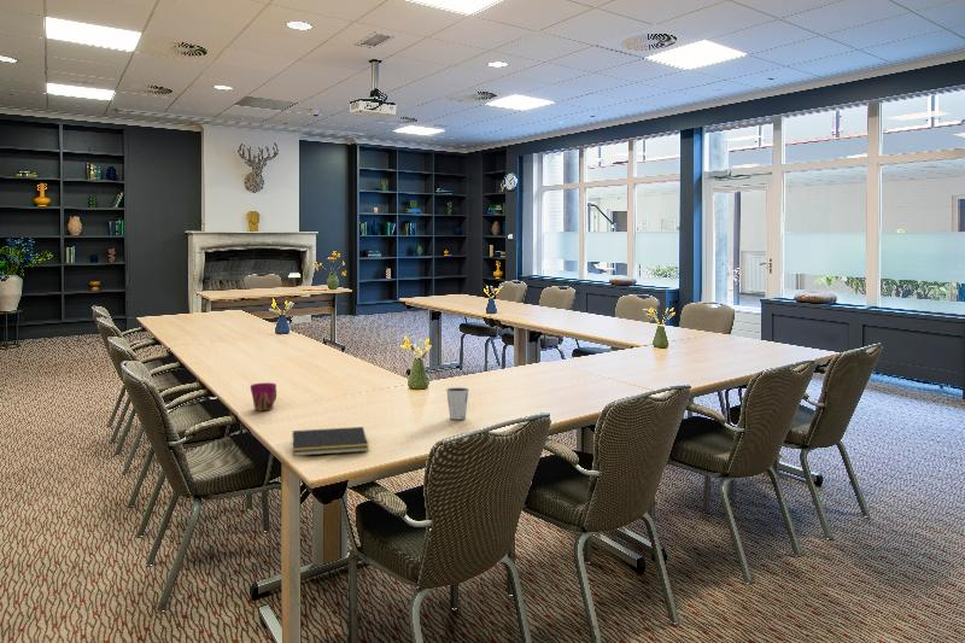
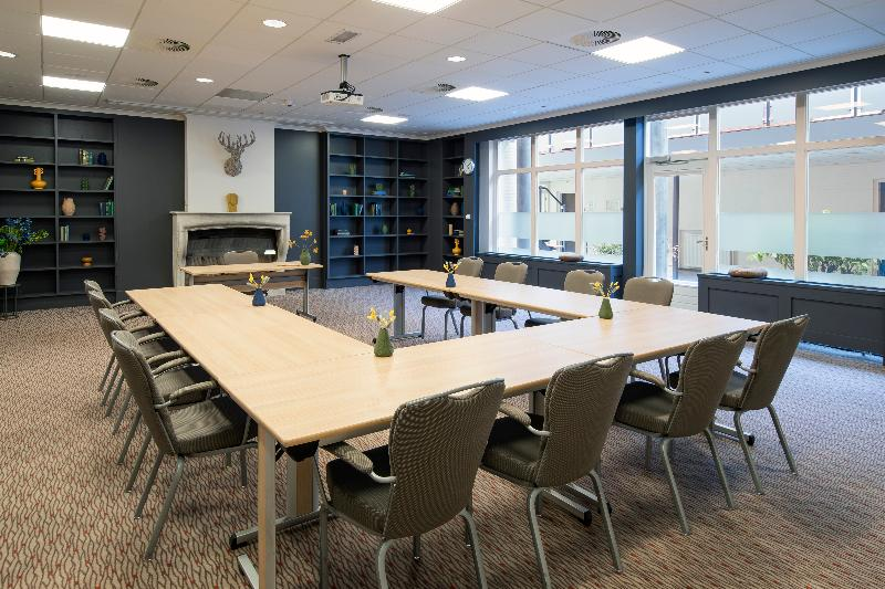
- cup [250,381,277,413]
- dixie cup [445,386,470,420]
- notepad [290,426,369,457]
